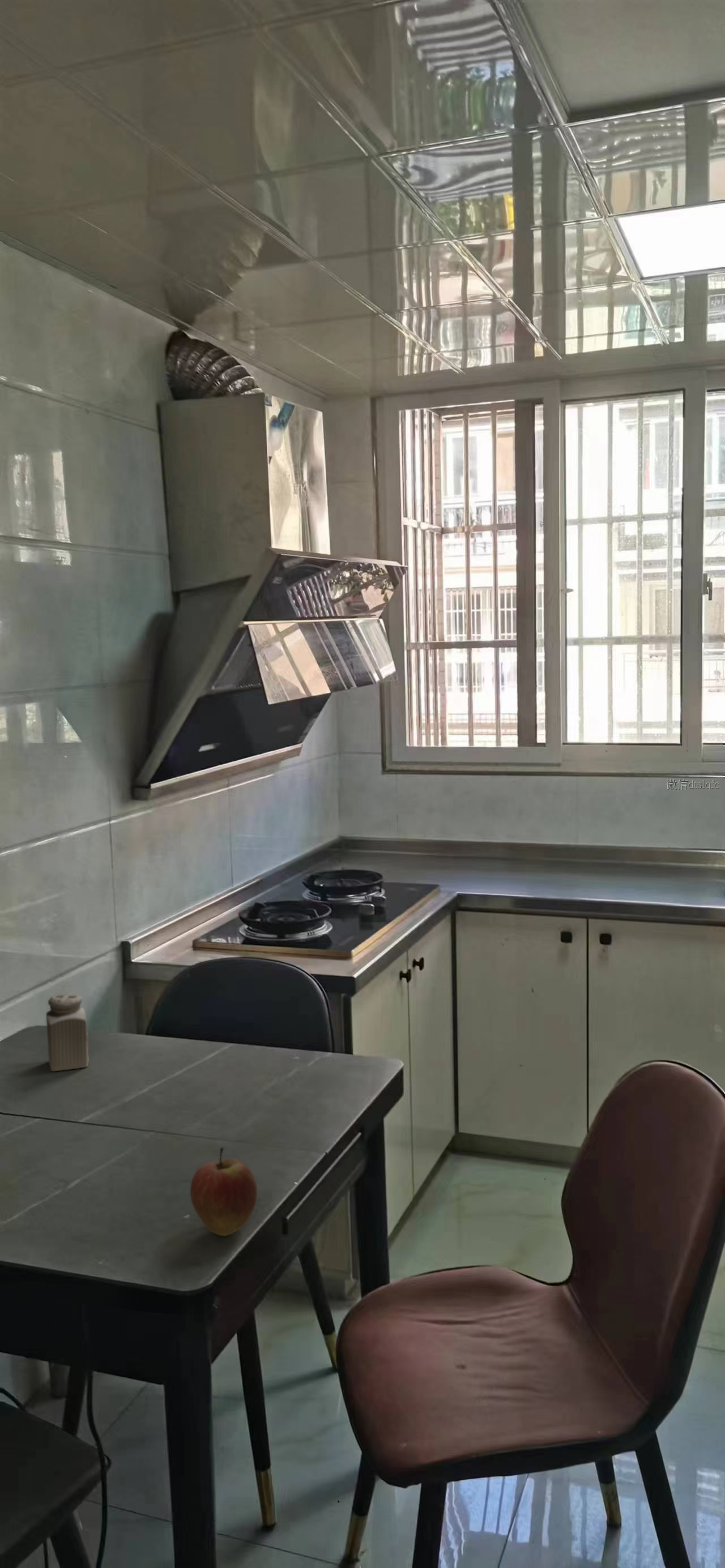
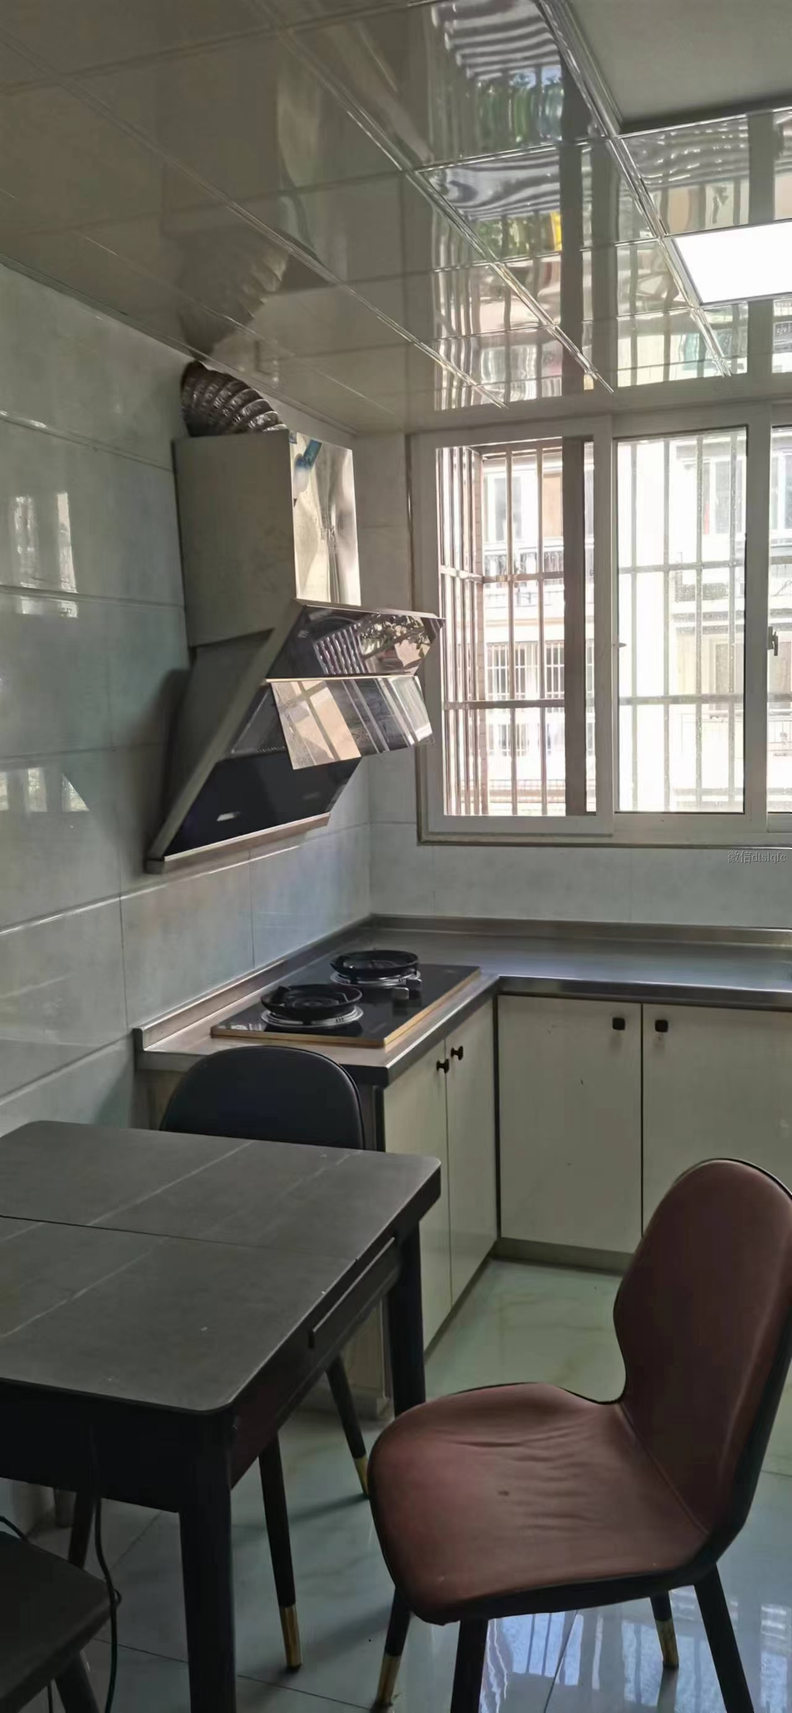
- apple [190,1147,258,1237]
- salt shaker [45,992,89,1072]
